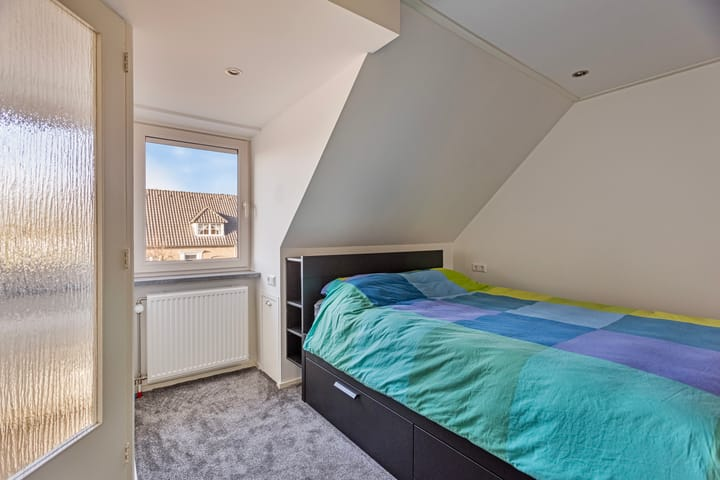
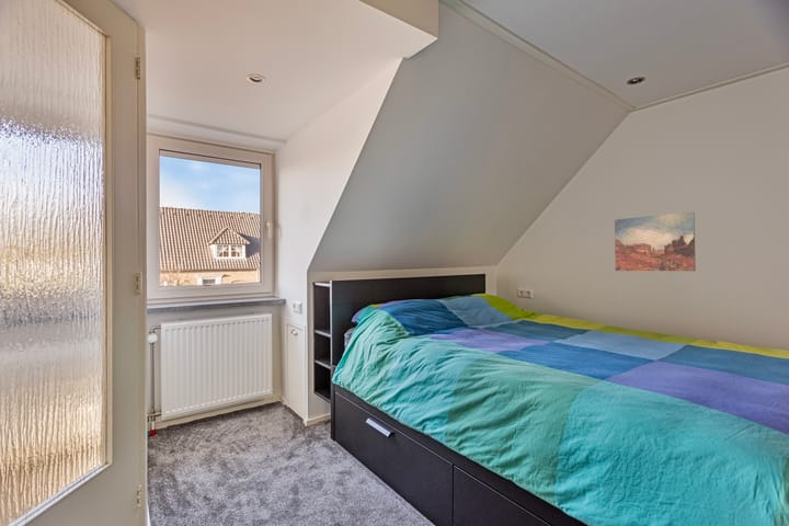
+ wall art [614,211,697,272]
